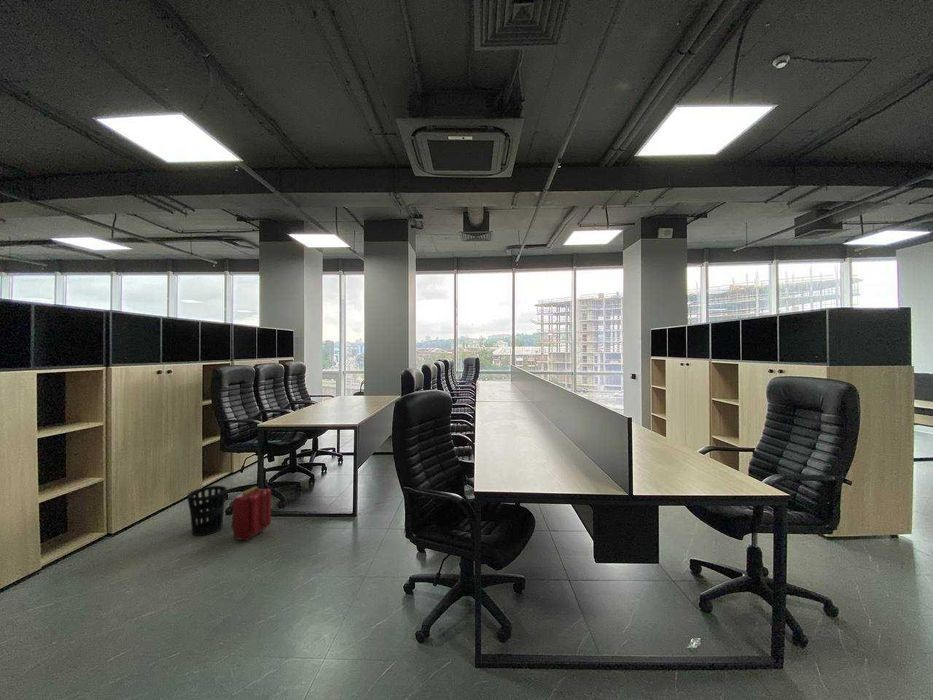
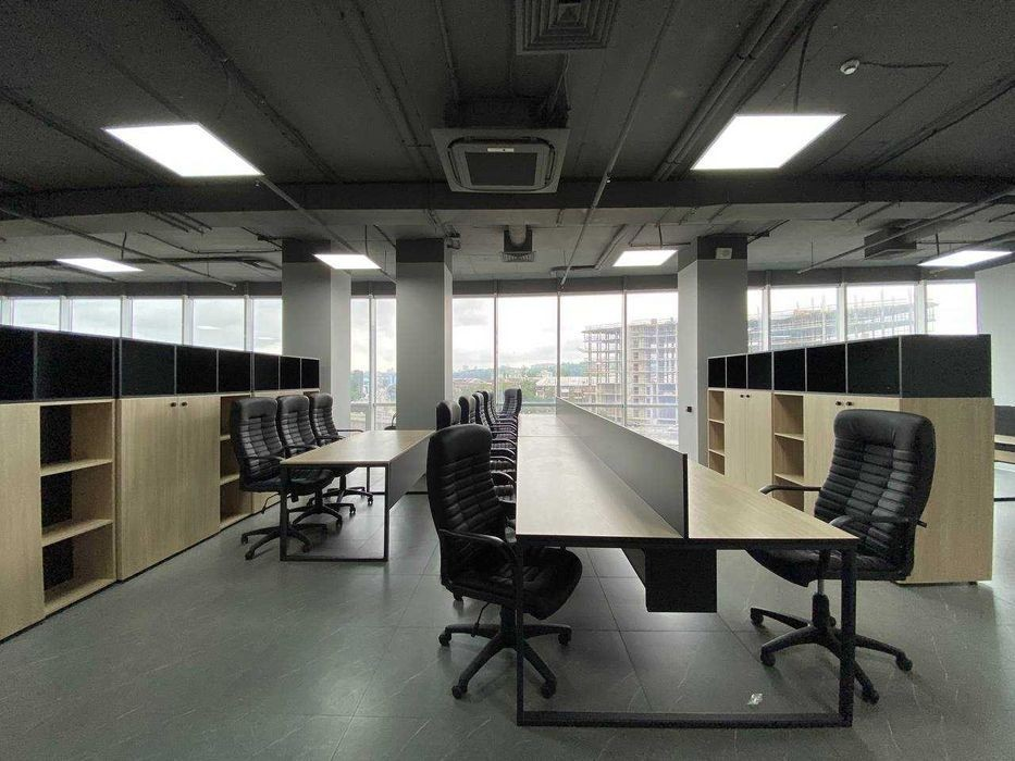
- backpack [230,485,272,541]
- wastebasket [186,485,228,537]
